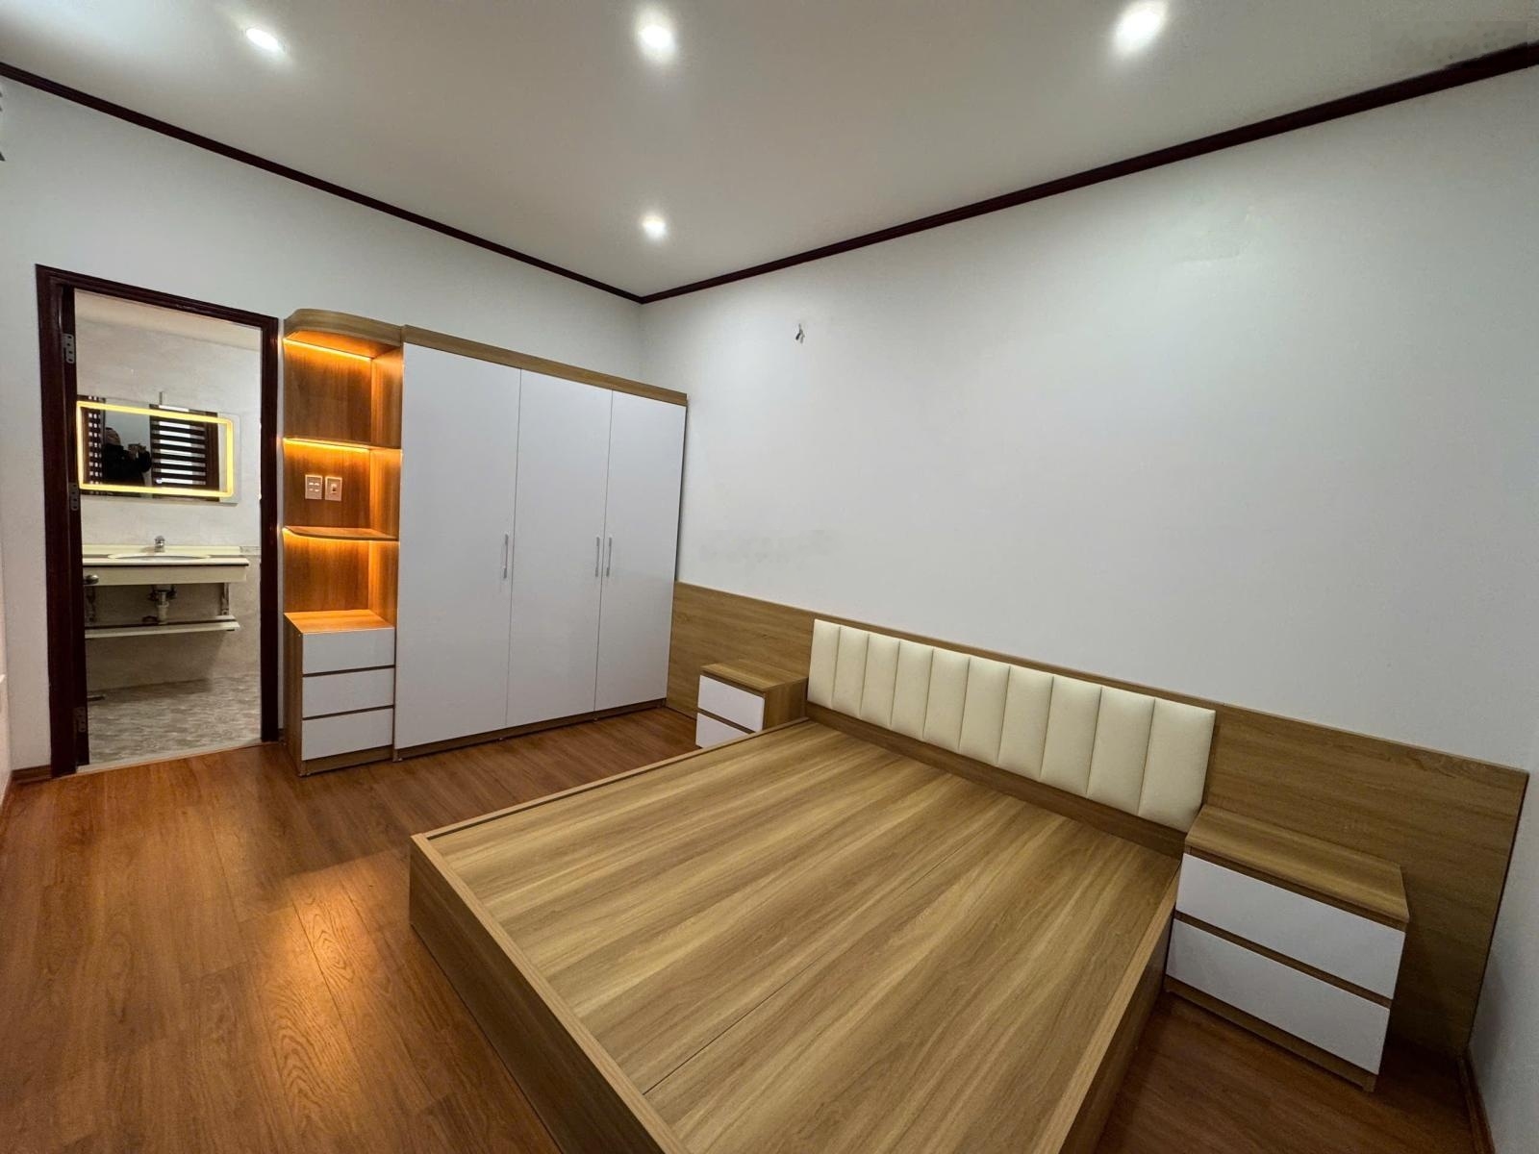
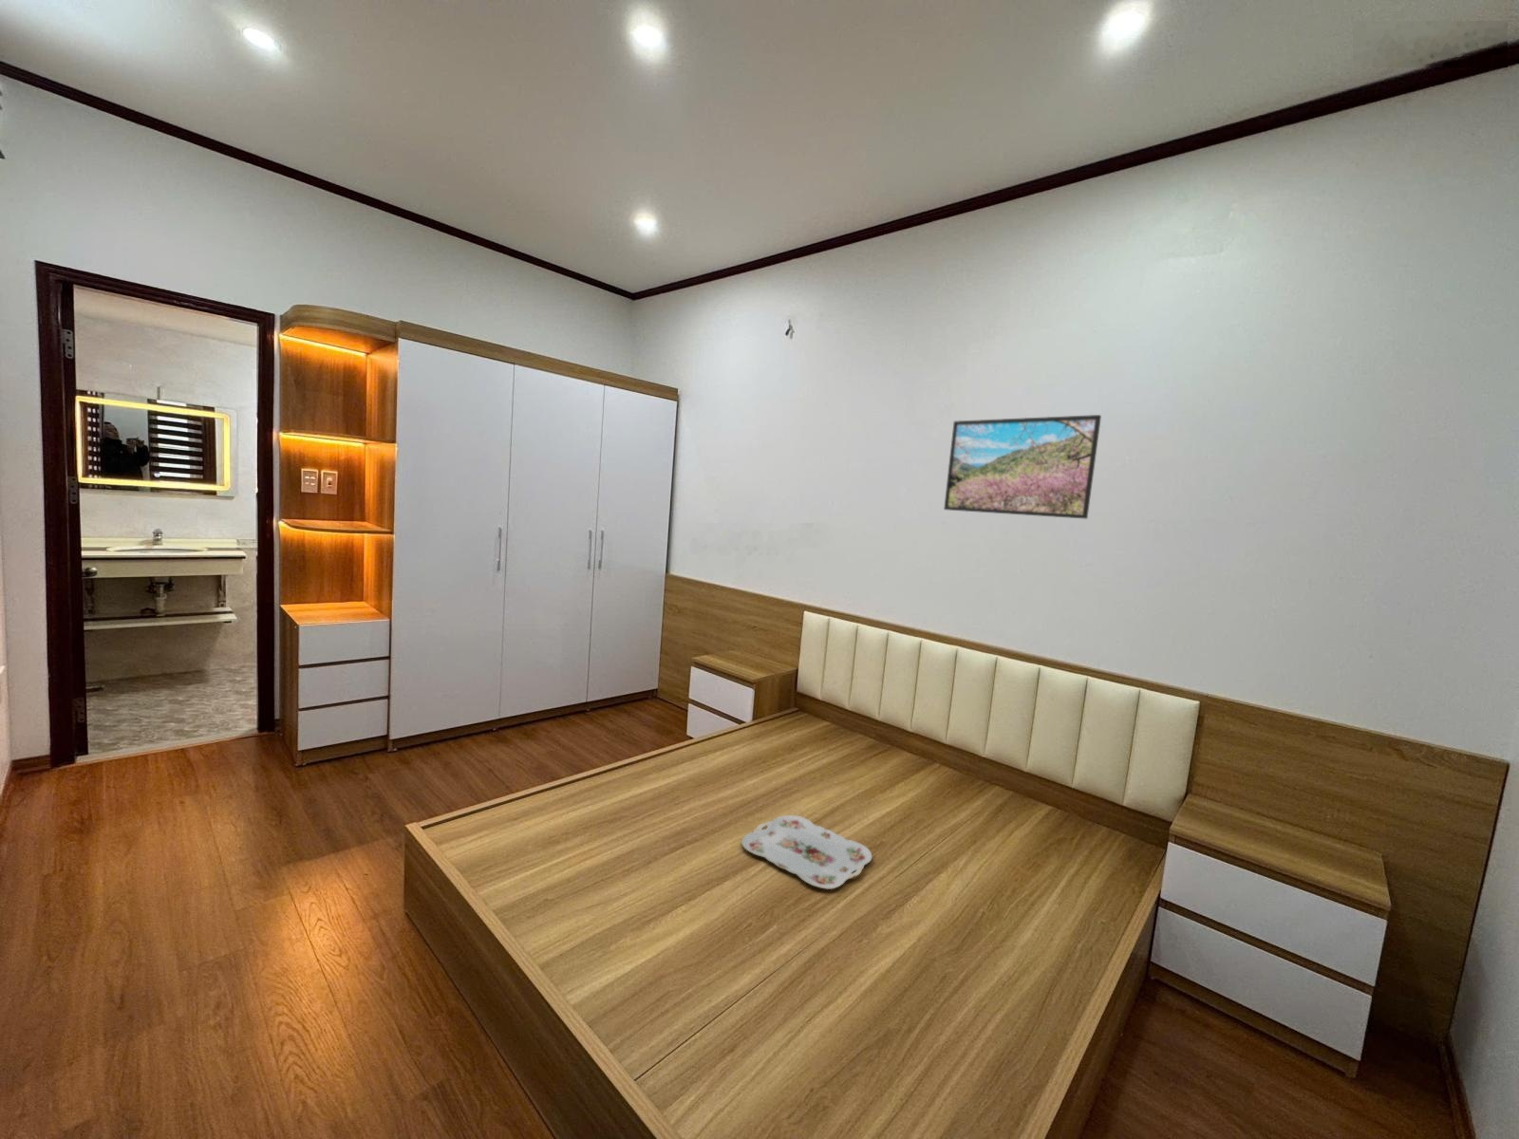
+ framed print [942,414,1103,520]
+ serving tray [740,815,873,890]
